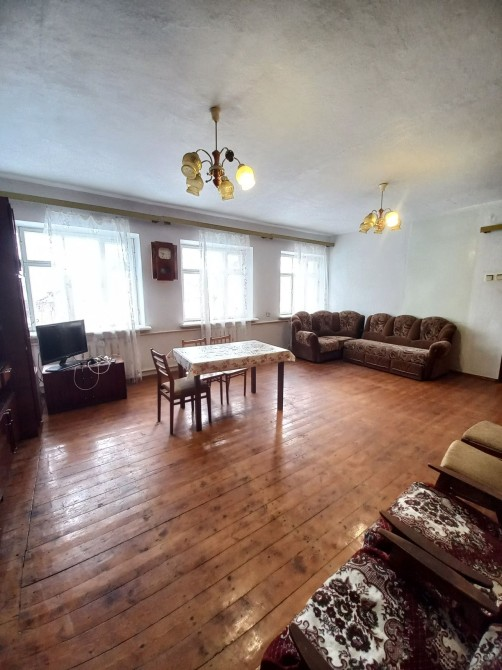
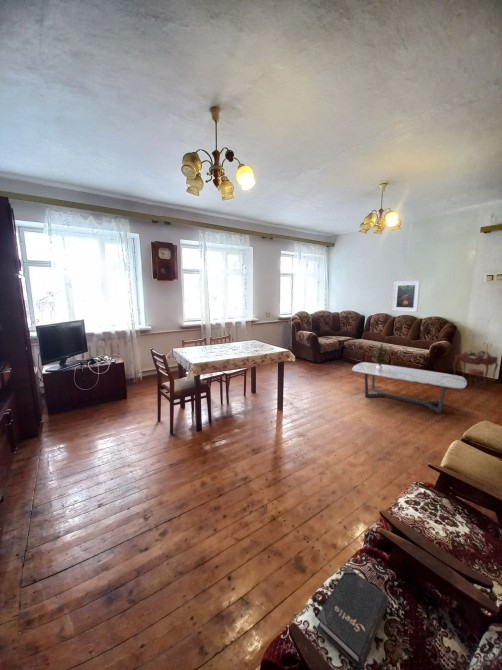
+ coffee table [351,361,468,415]
+ side table [453,335,499,390]
+ hardback book [316,566,389,670]
+ potted plant [371,343,390,370]
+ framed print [391,280,421,313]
